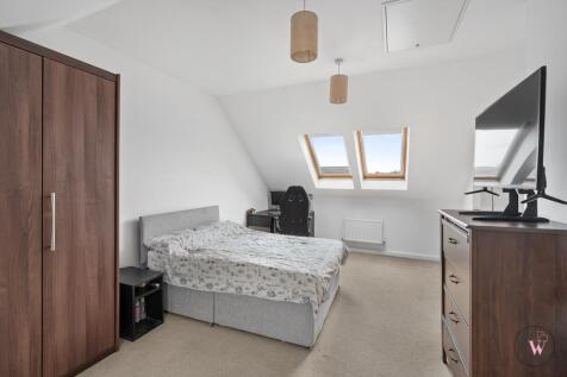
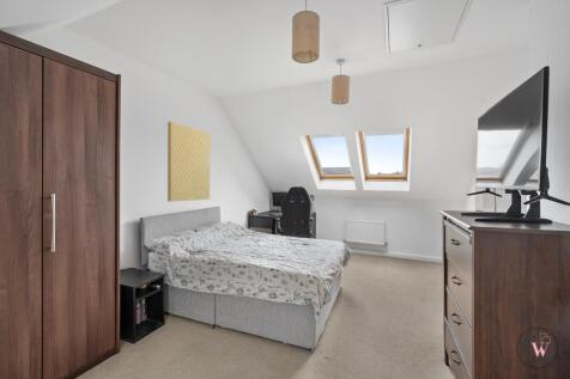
+ wall panel [166,121,211,202]
